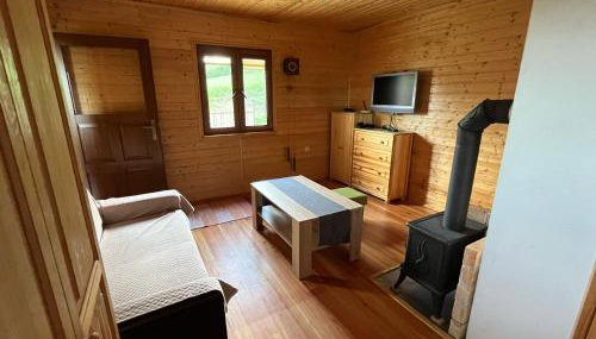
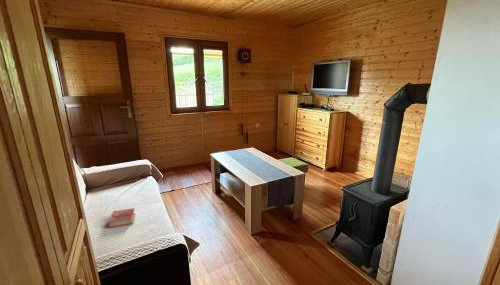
+ book [108,207,136,229]
